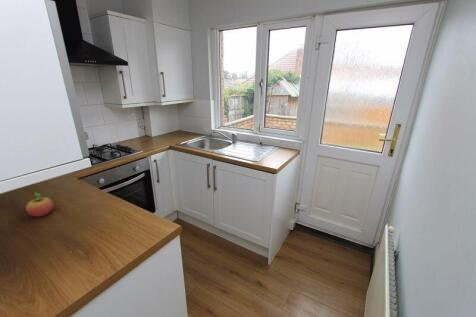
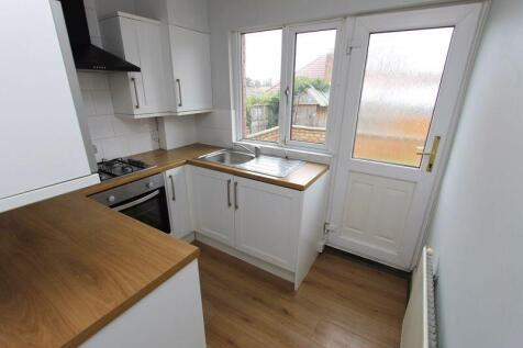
- fruit [25,192,54,218]
